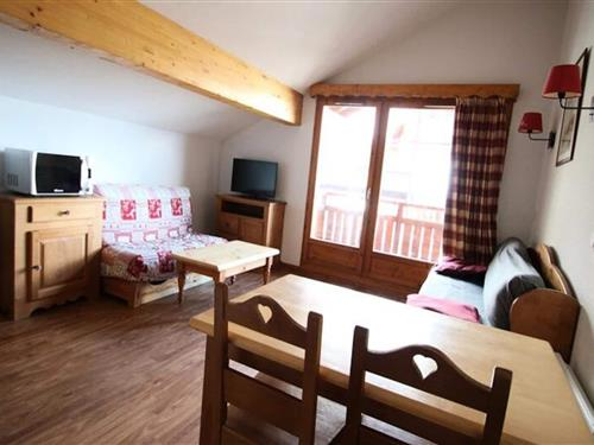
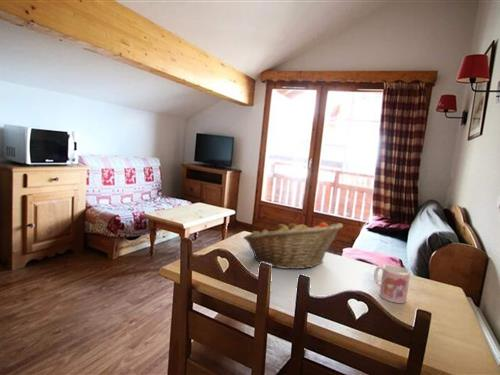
+ fruit basket [242,219,344,270]
+ mug [373,264,411,304]
